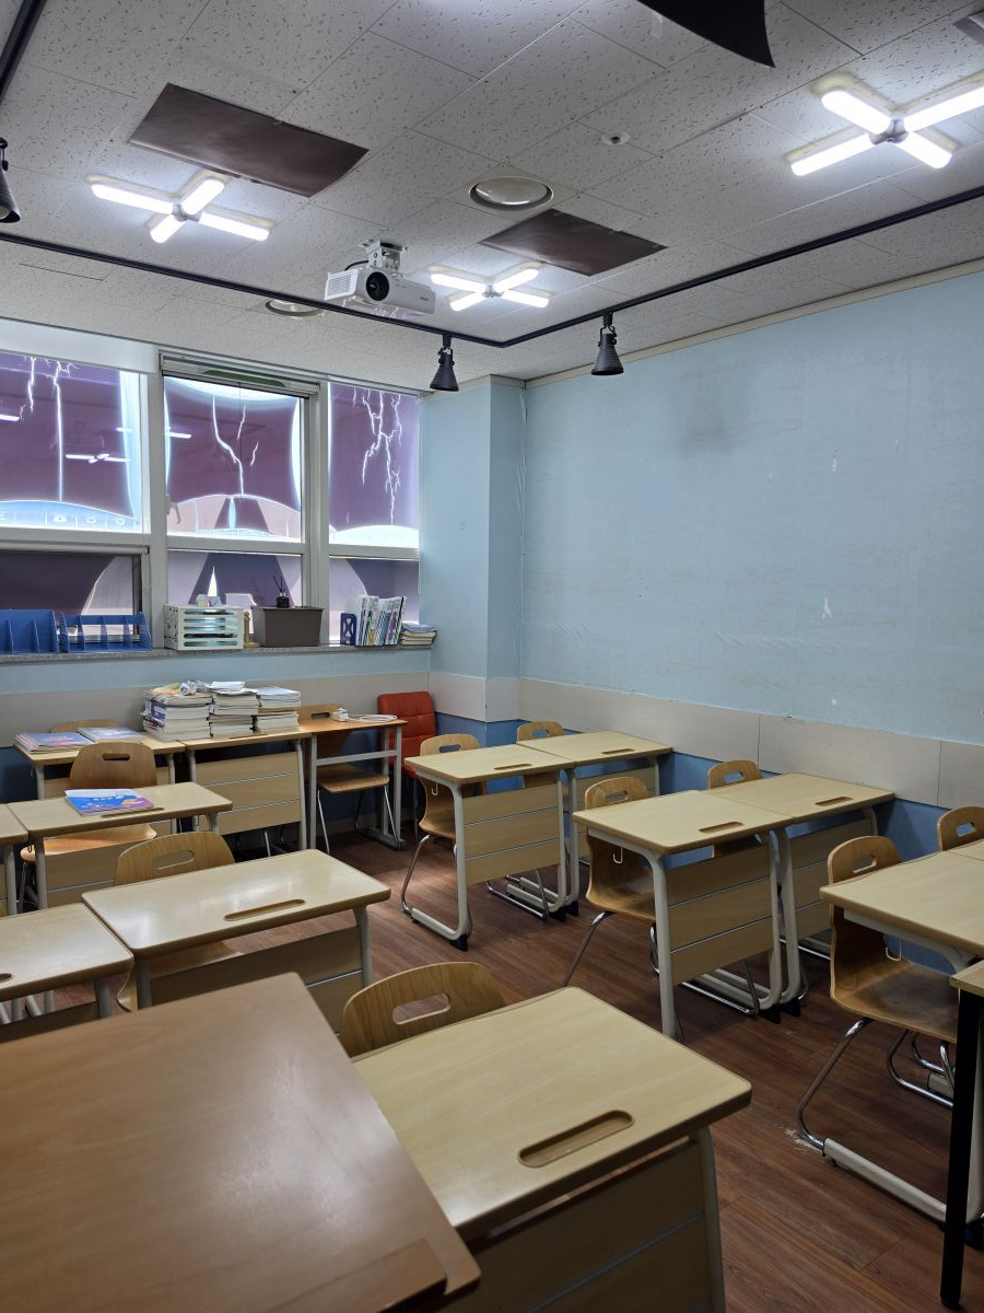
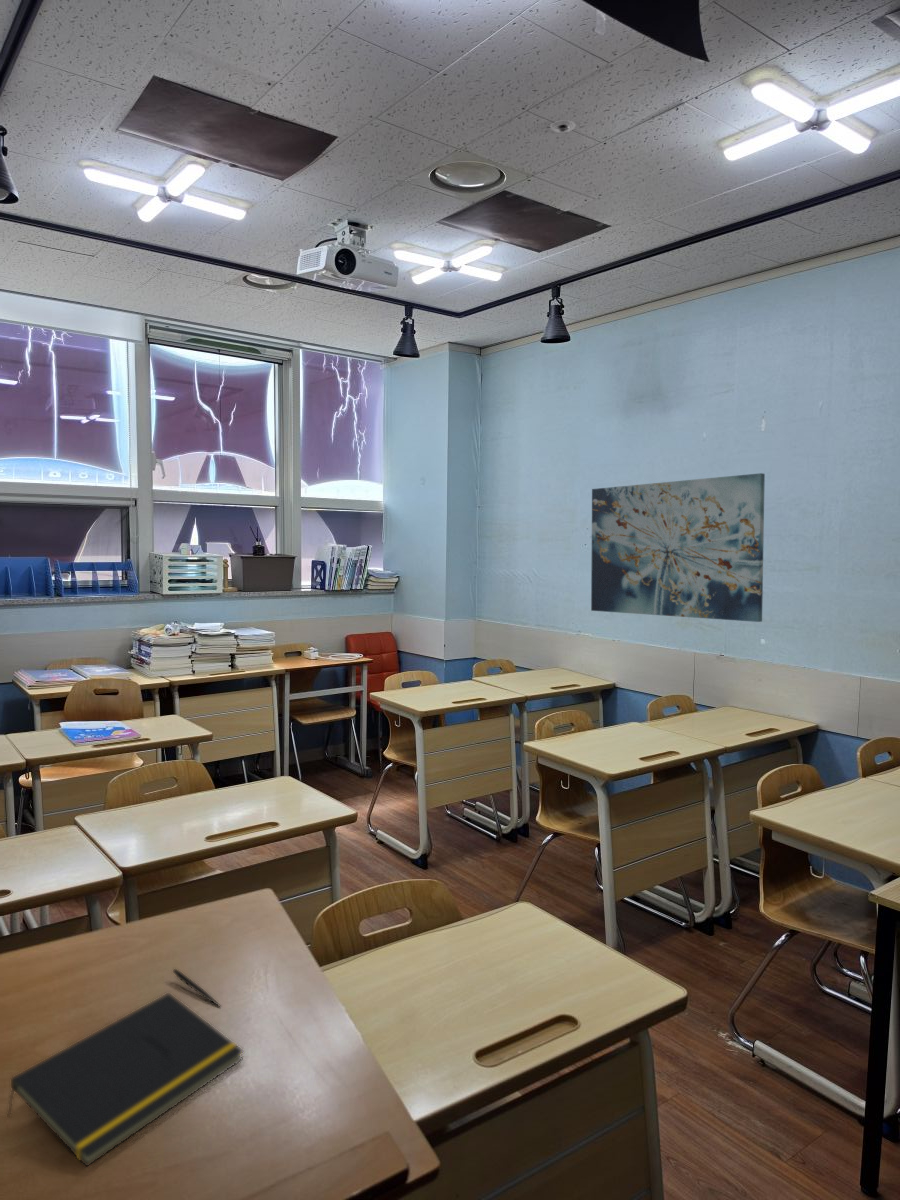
+ notepad [6,992,244,1168]
+ pen [172,968,222,1008]
+ wall art [590,472,766,623]
